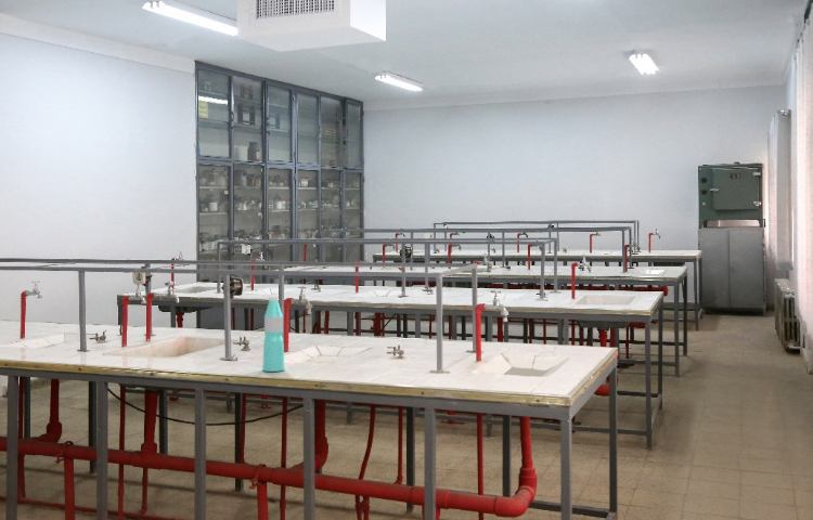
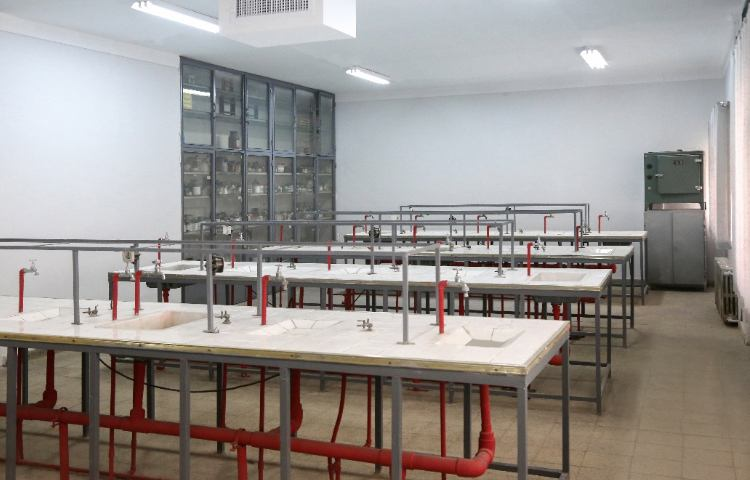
- water bottle [261,296,286,373]
